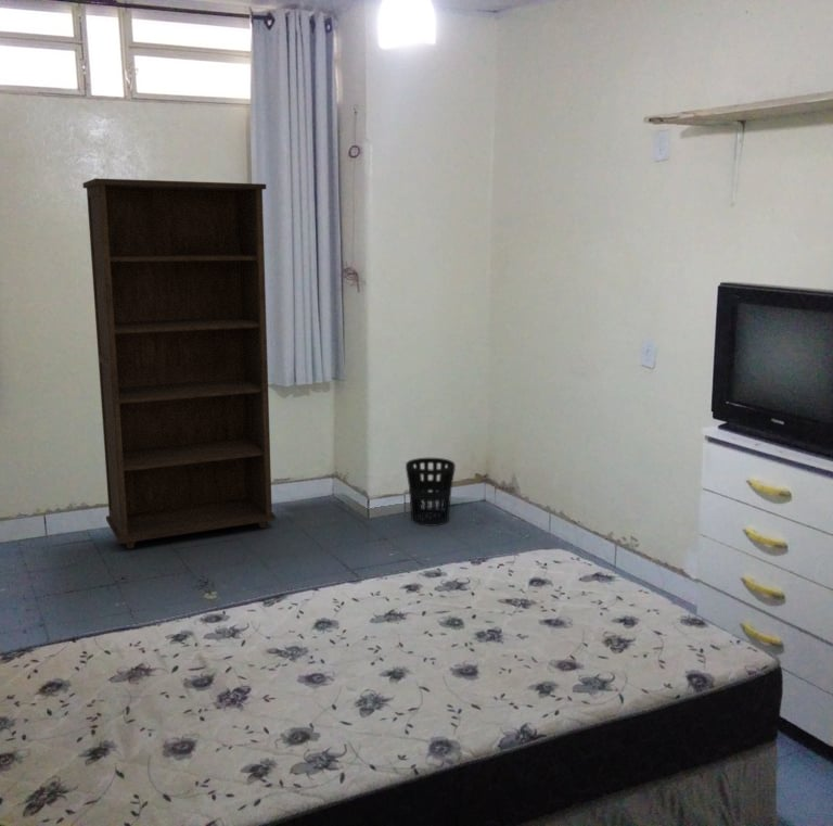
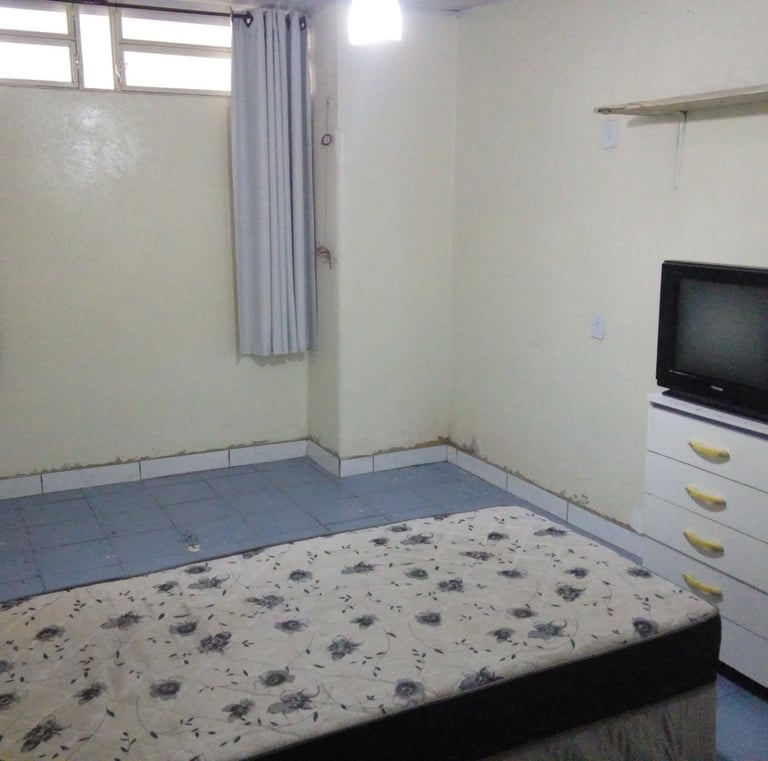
- wastebasket [405,457,457,528]
- bookcase [81,177,277,550]
